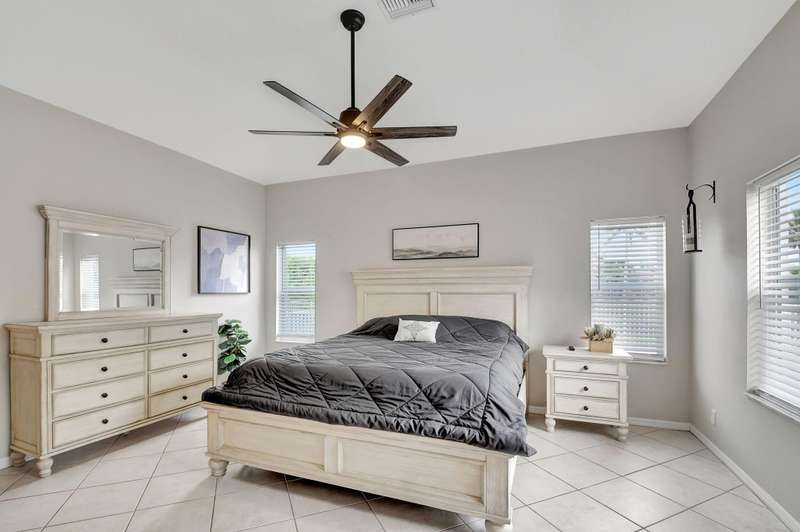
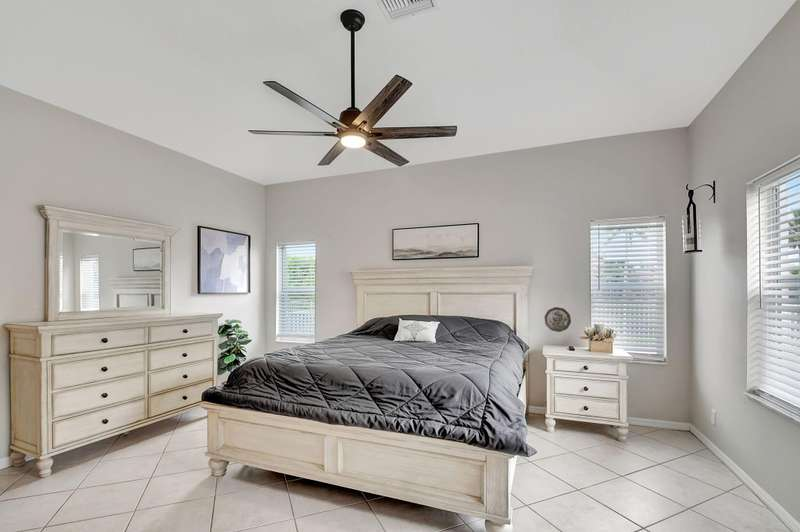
+ decorative plate [543,306,572,333]
